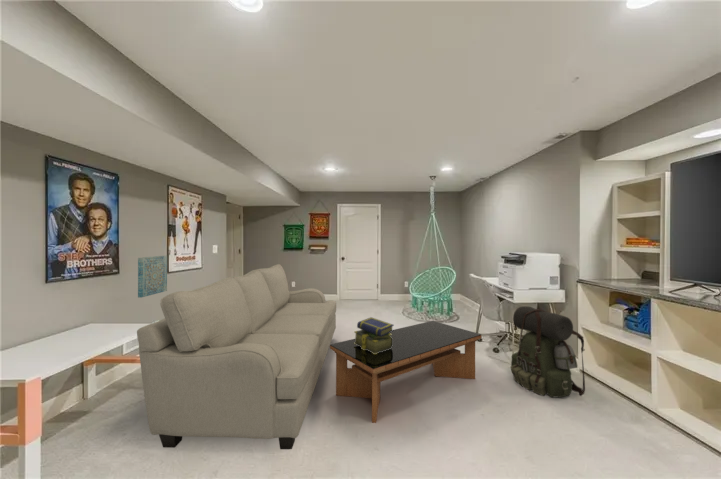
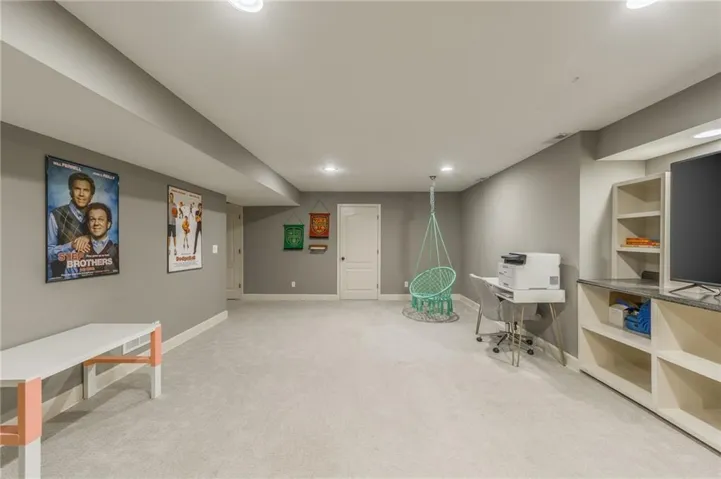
- backpack [509,305,586,398]
- coffee table [329,320,482,424]
- wall art [137,255,168,299]
- stack of books [353,316,395,354]
- sofa [136,263,337,450]
